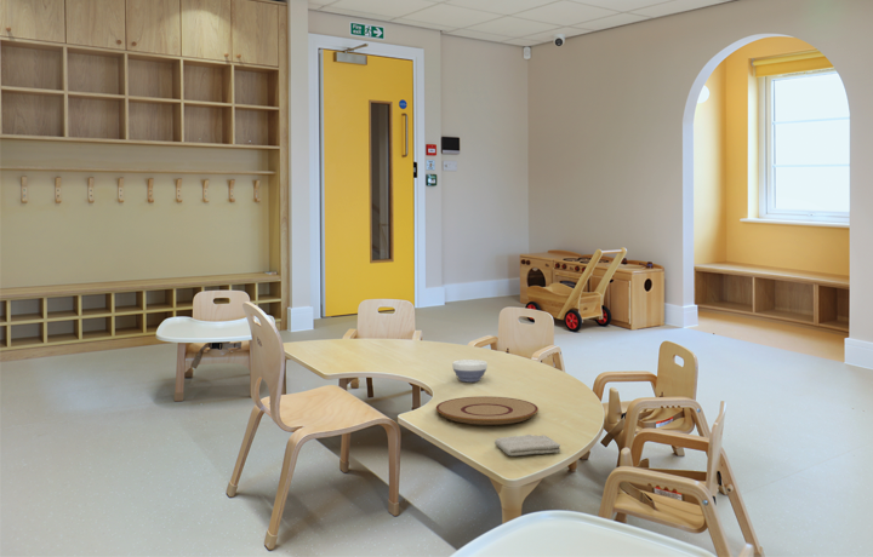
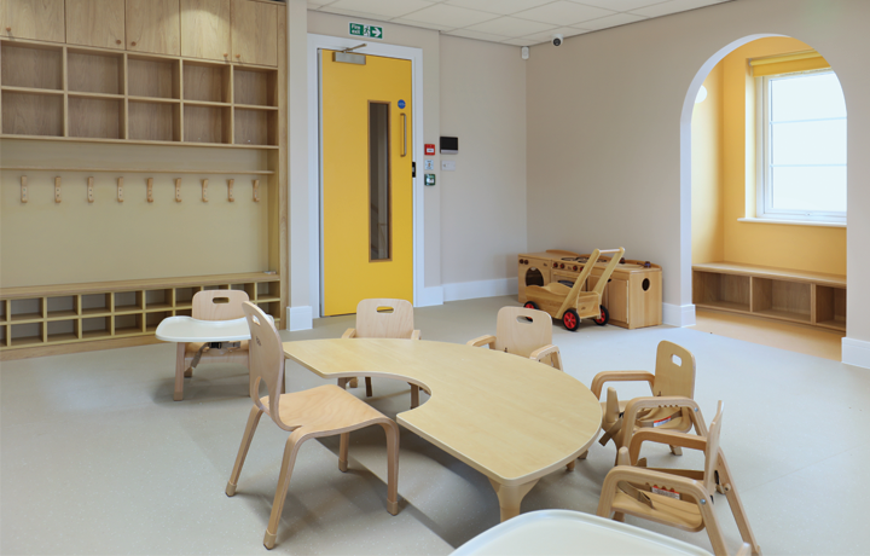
- plate [435,395,540,425]
- washcloth [493,433,561,456]
- bowl [451,358,489,384]
